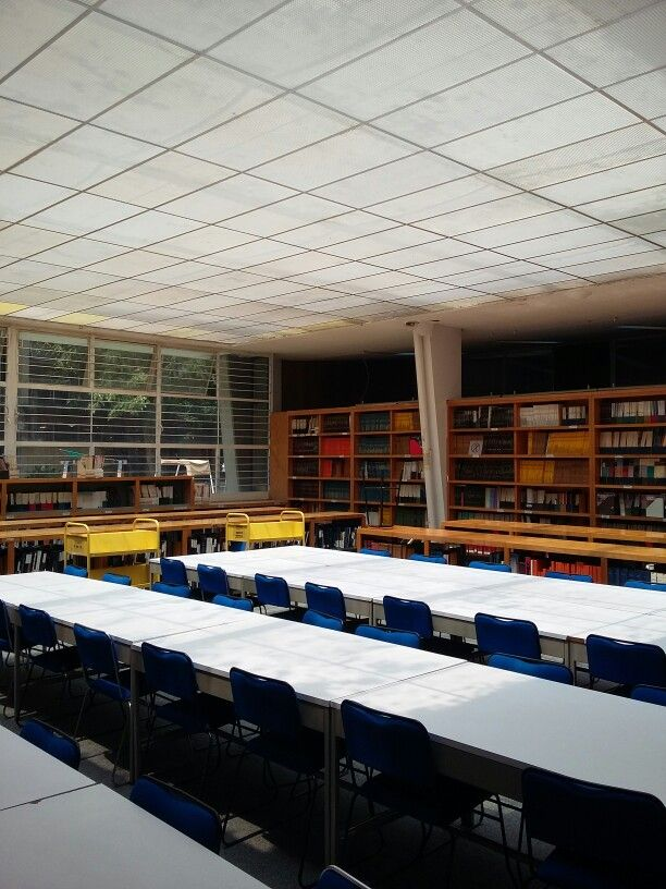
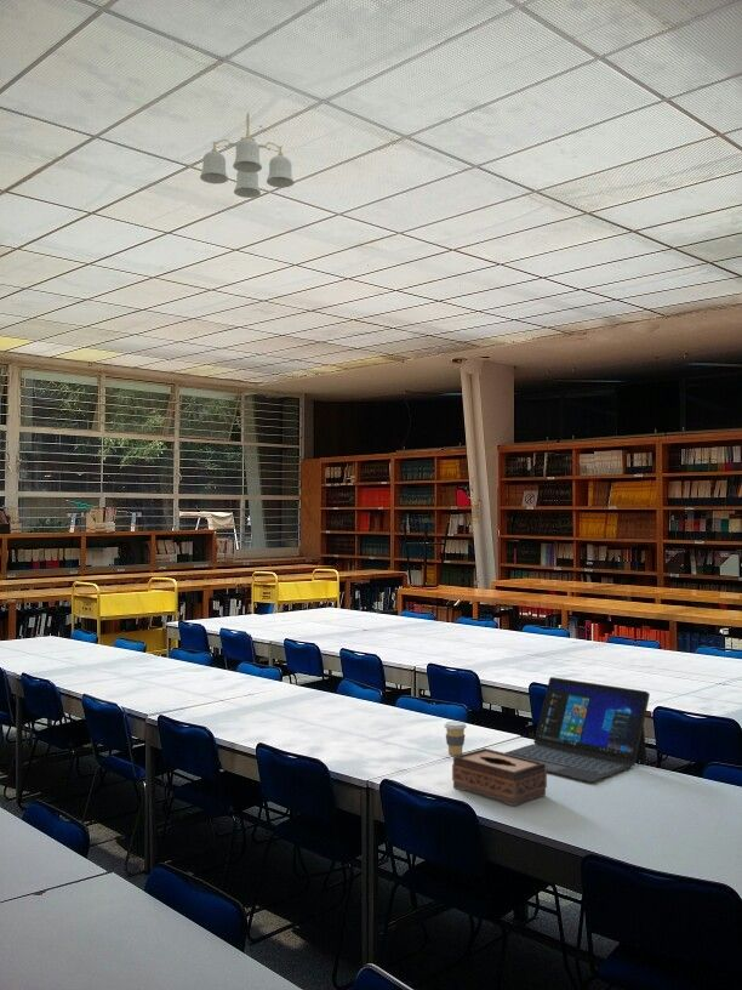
+ ceiling light fixture [199,110,296,199]
+ tissue box [451,747,548,807]
+ coffee cup [444,721,468,756]
+ laptop [503,676,651,784]
